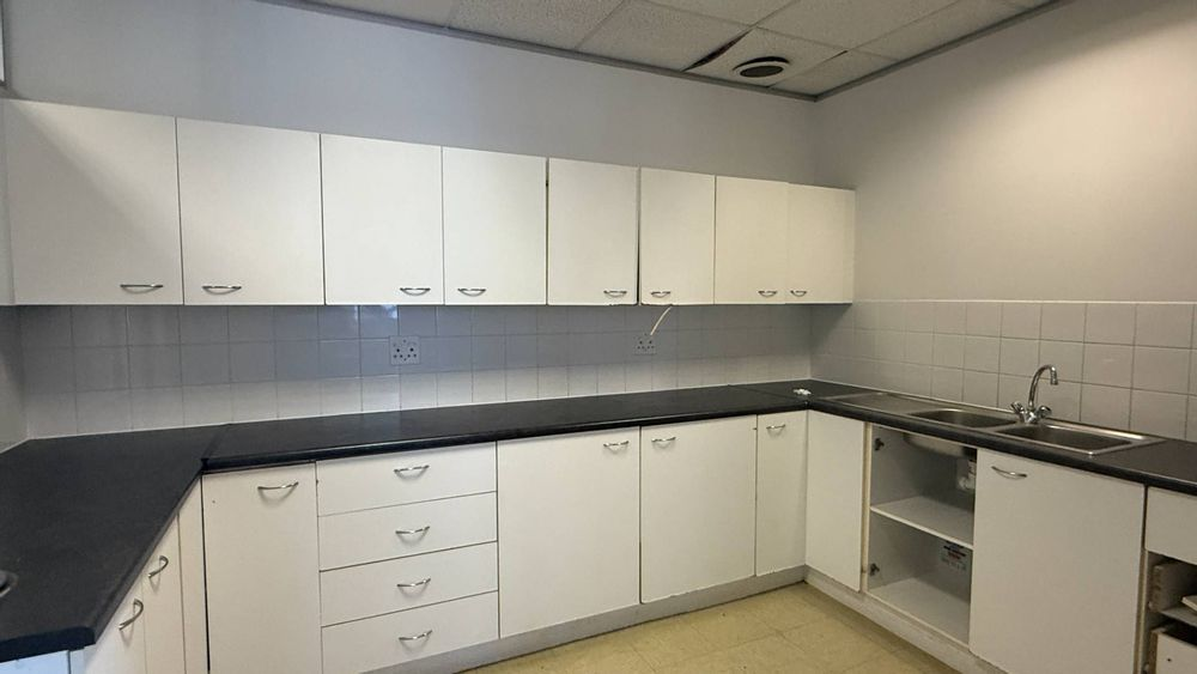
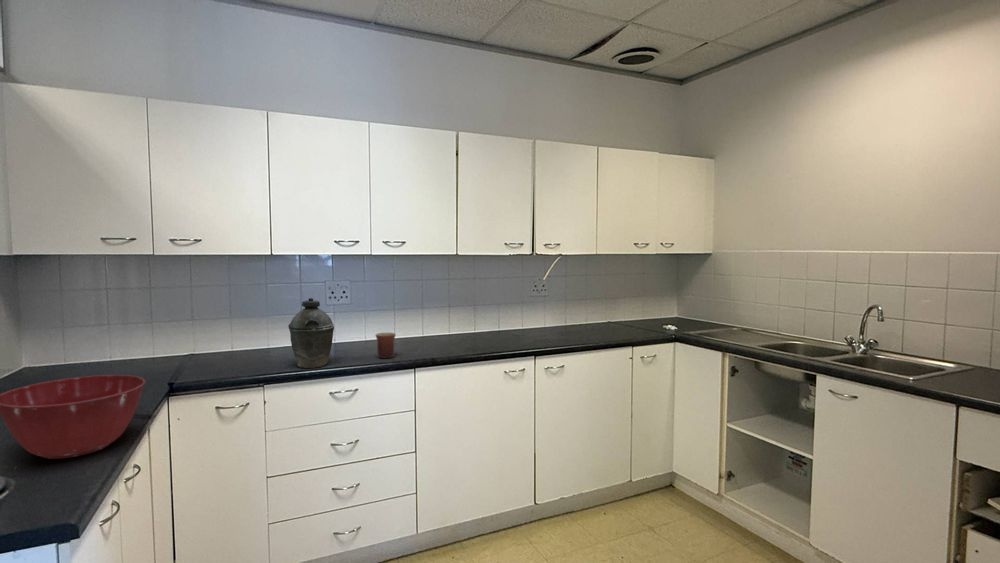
+ kettle [287,297,335,369]
+ mug [375,332,397,359]
+ mixing bowl [0,374,146,460]
